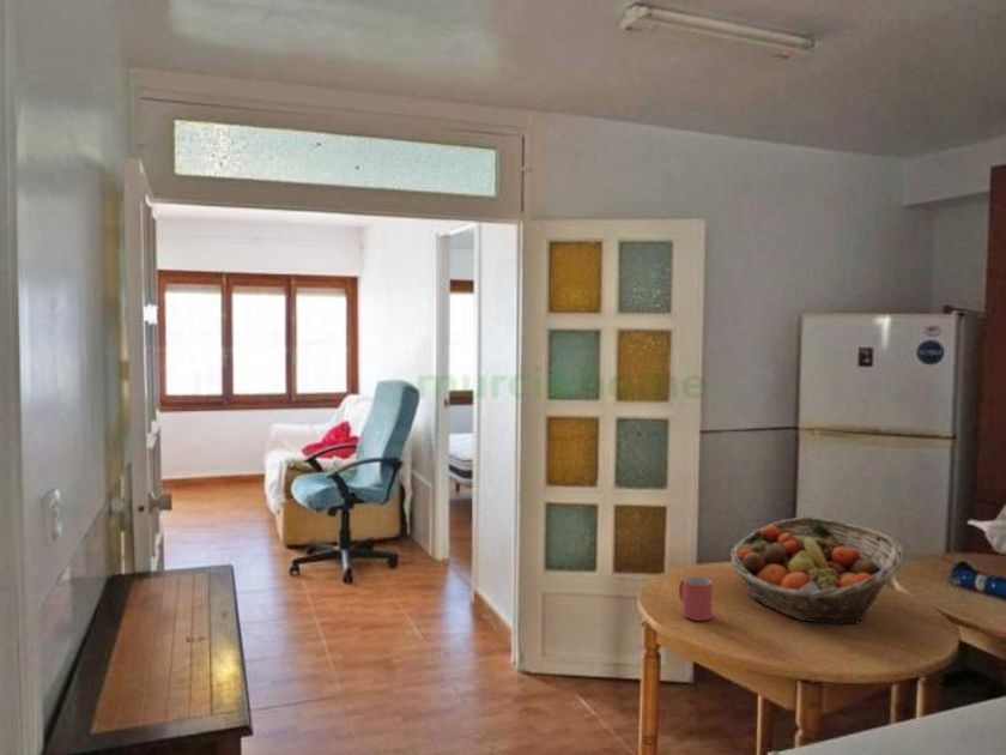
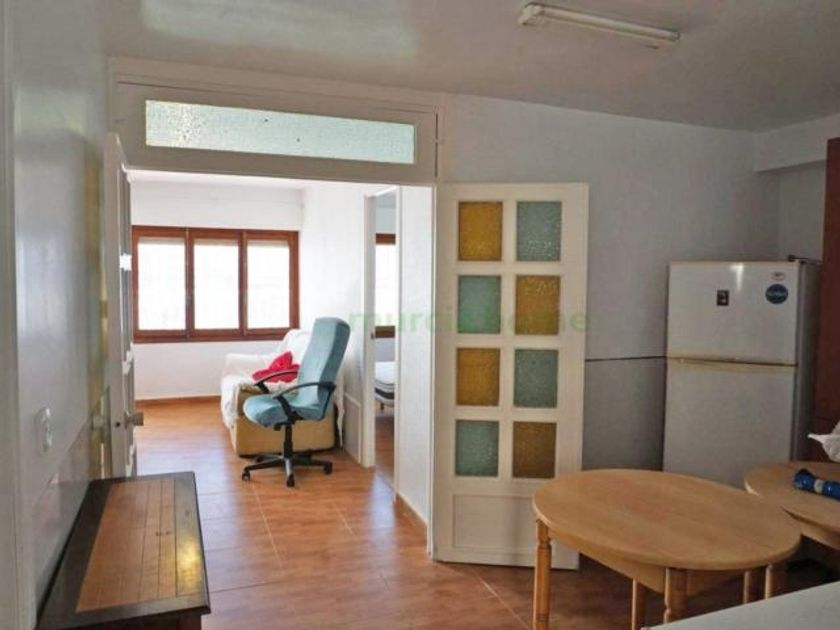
- fruit basket [729,515,904,626]
- mug [678,575,714,622]
